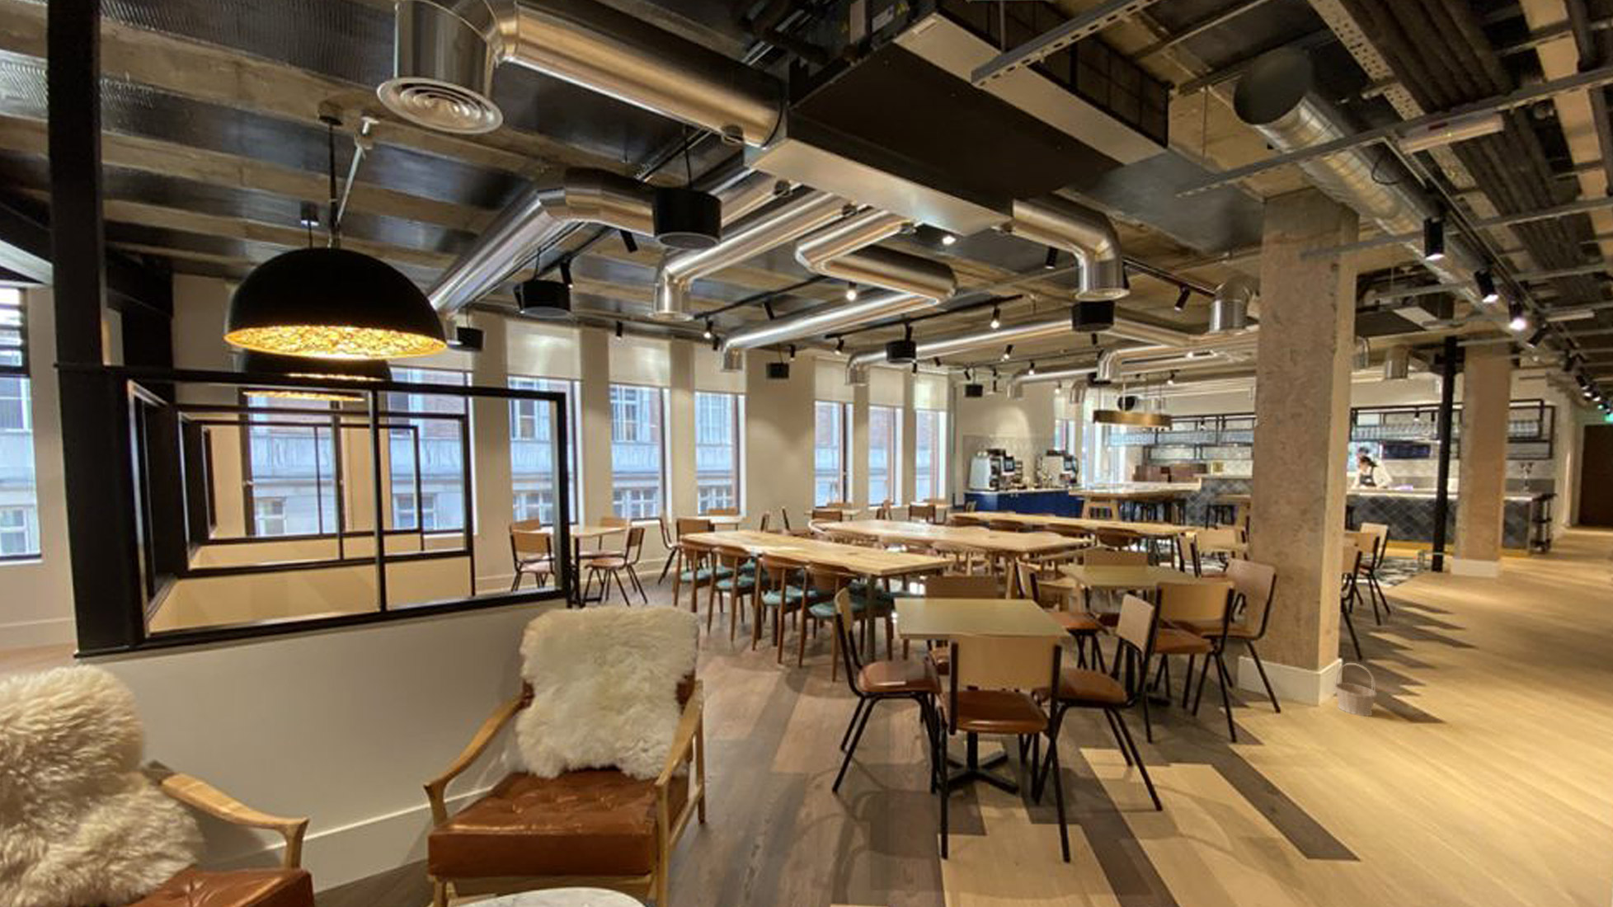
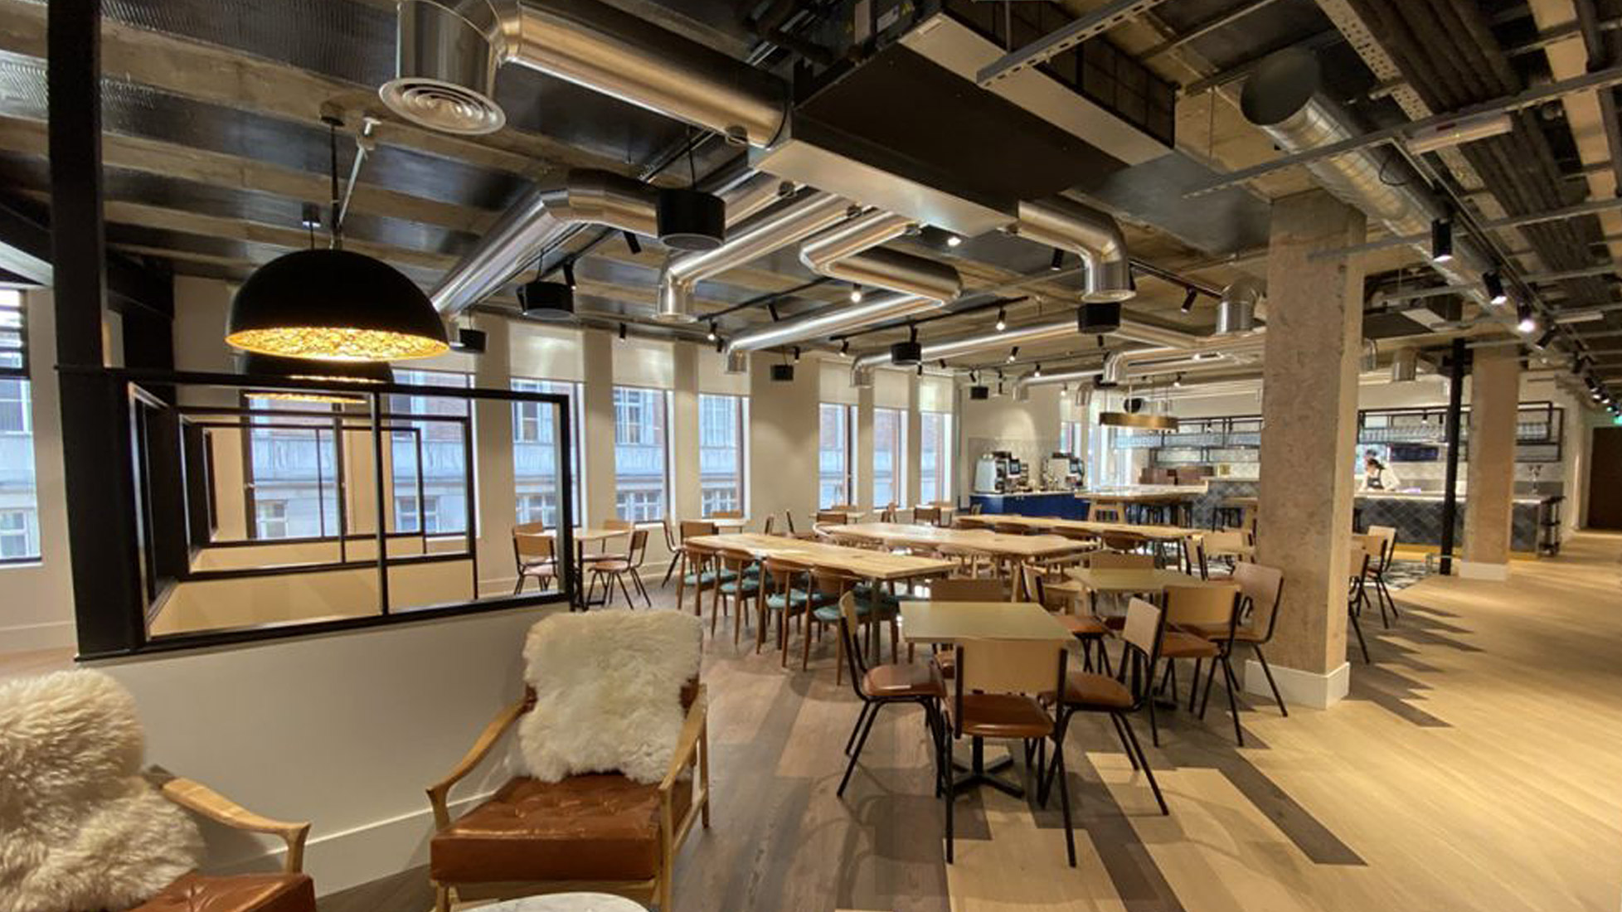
- basket [1334,662,1378,717]
